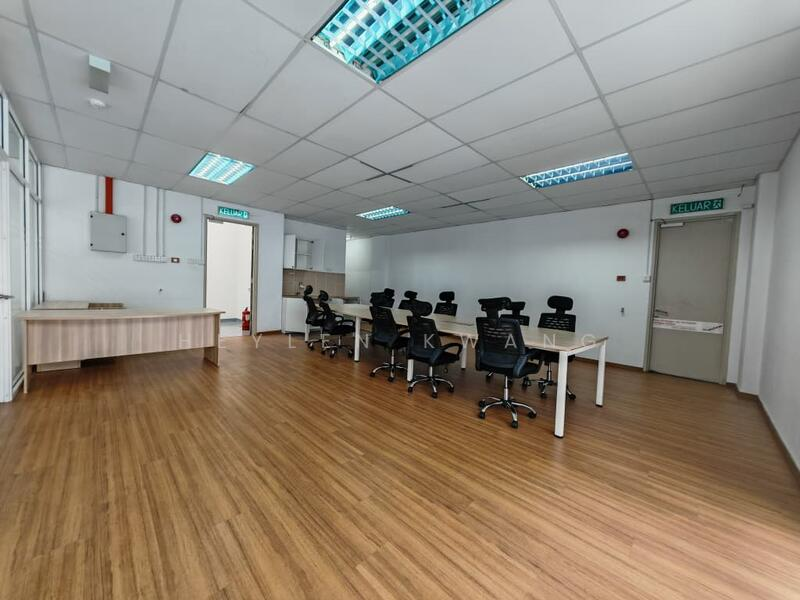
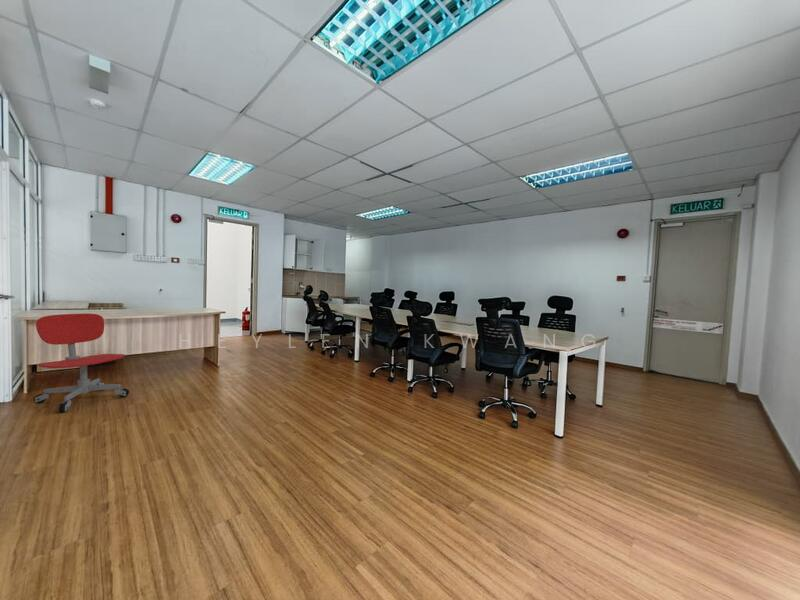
+ office chair [32,312,130,413]
